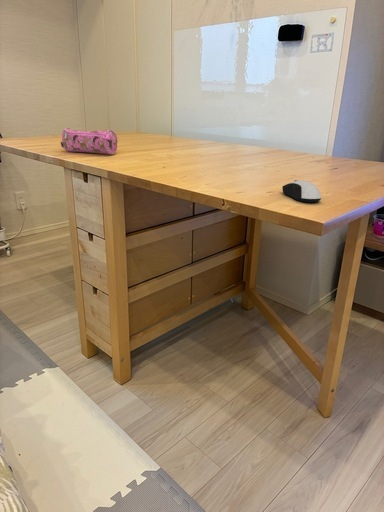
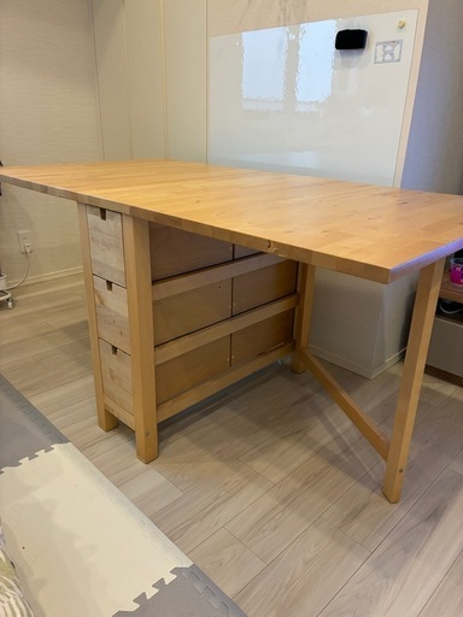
- pencil case [60,127,118,155]
- computer mouse [281,179,323,203]
